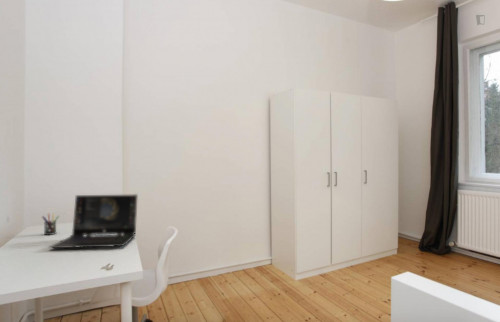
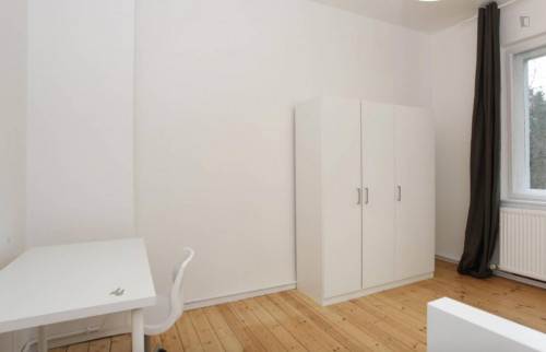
- laptop [48,193,139,249]
- pen holder [41,213,60,236]
